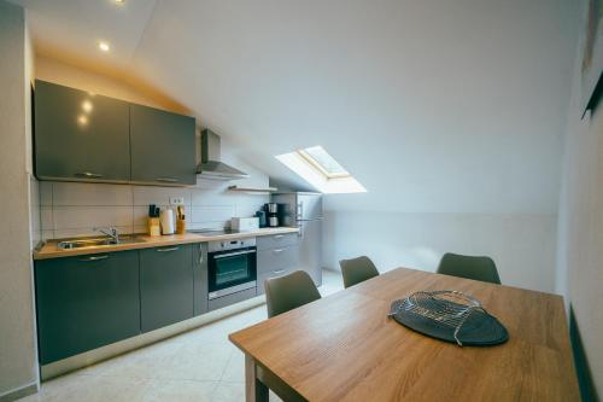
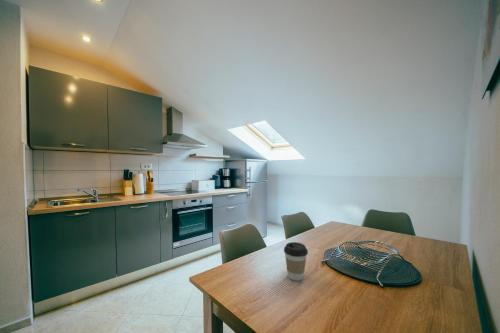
+ coffee cup [283,241,309,282]
